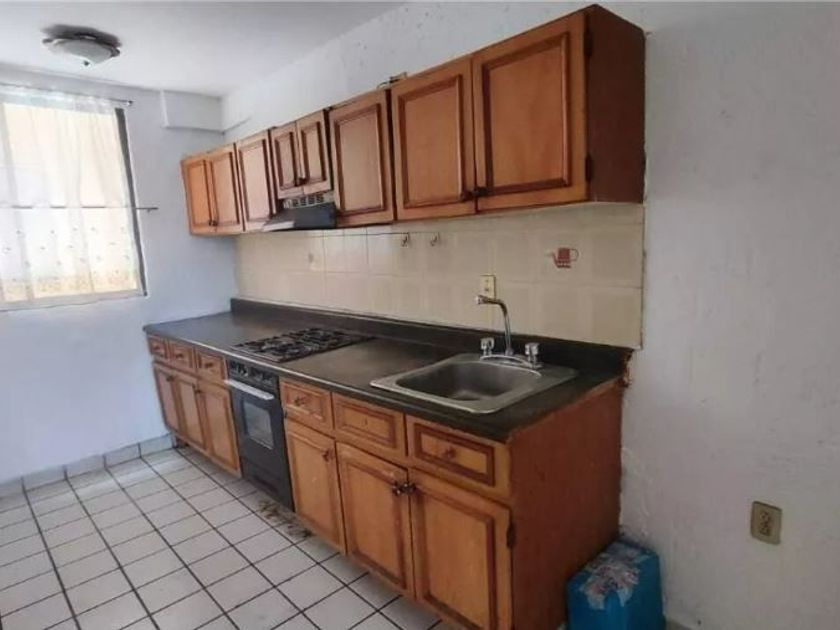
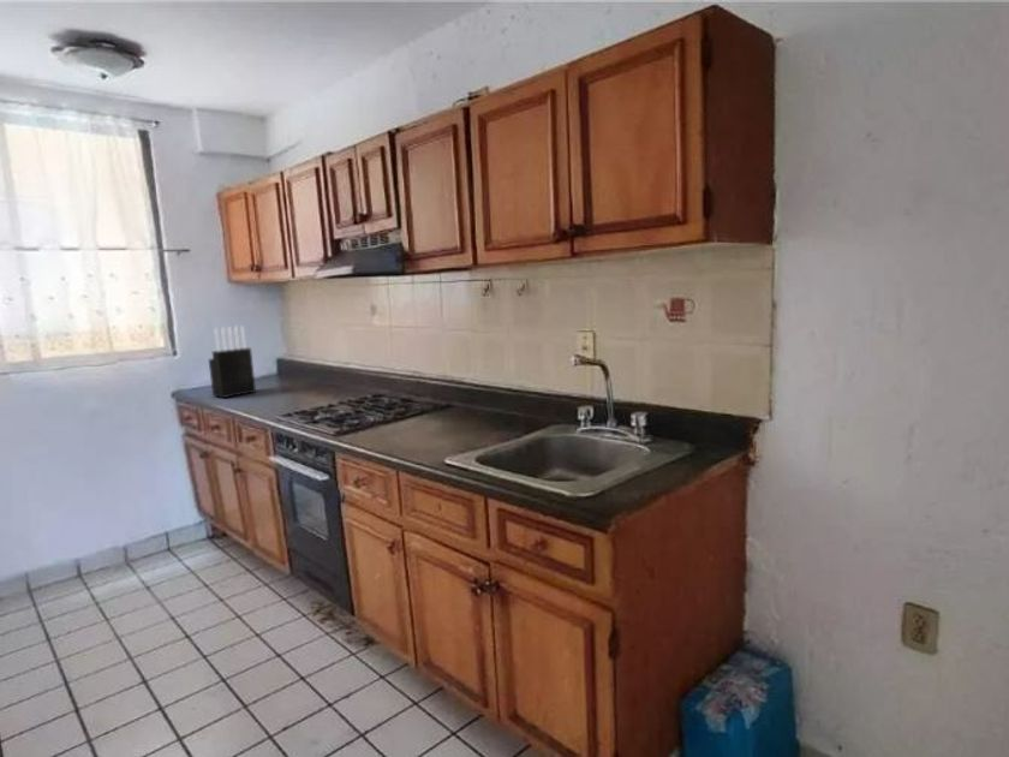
+ knife block [208,324,257,399]
